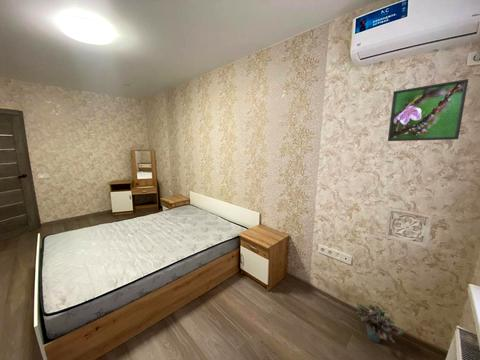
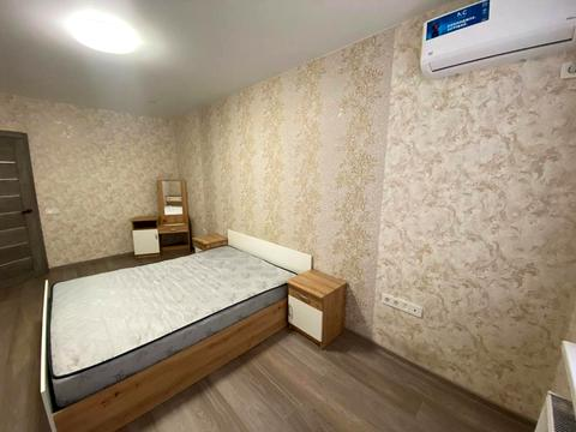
- potted plant [348,303,406,344]
- wall ornament [384,206,434,249]
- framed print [387,78,469,142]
